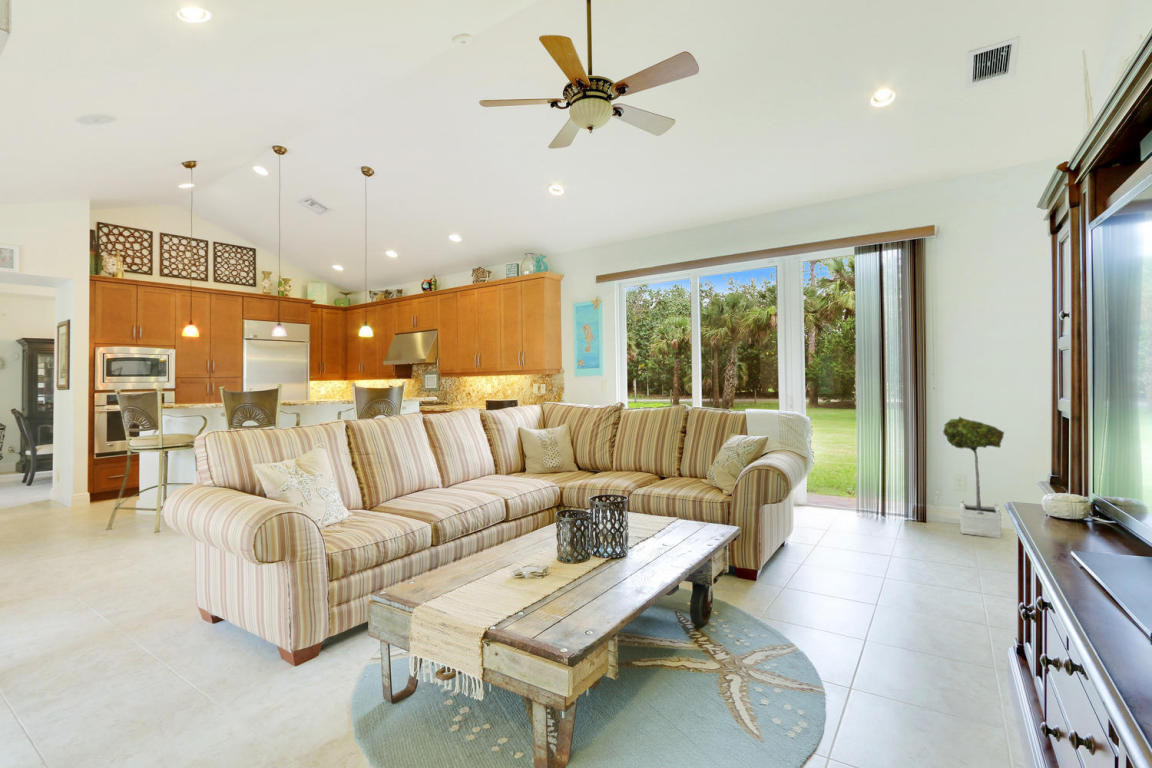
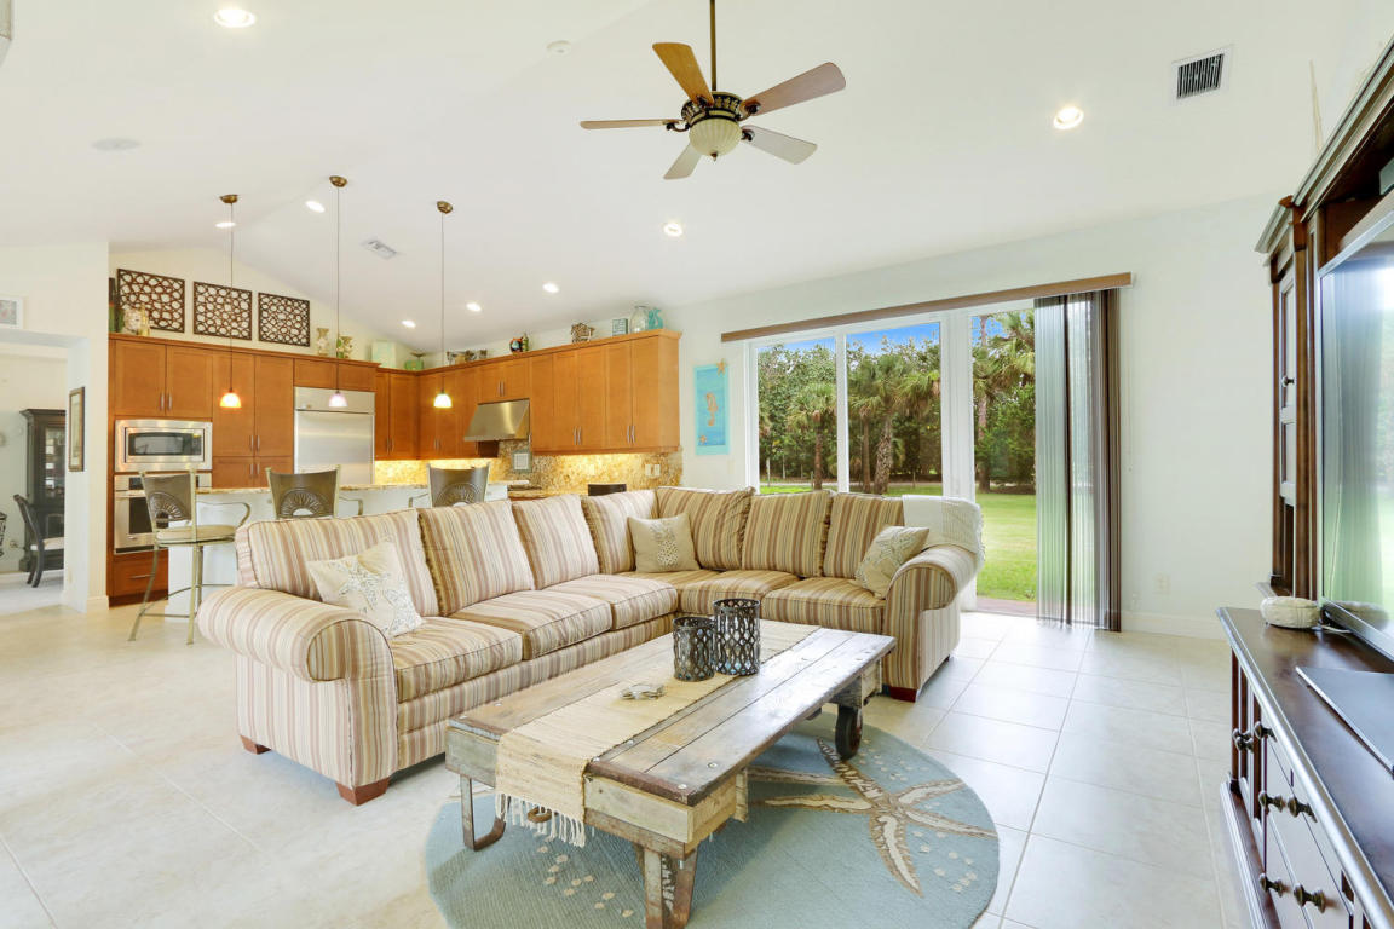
- potted tree [942,416,1005,539]
